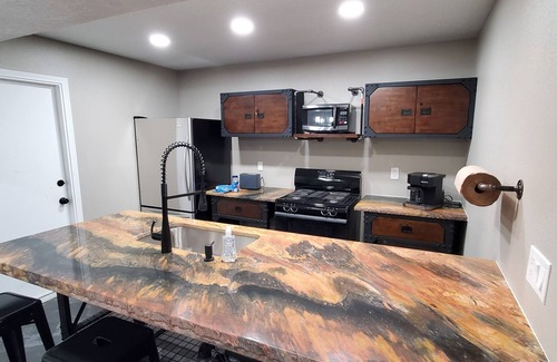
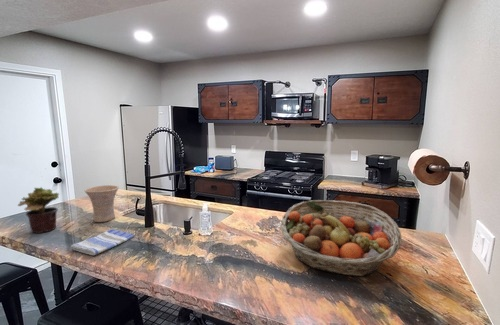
+ potted plant [17,186,60,234]
+ vase [84,184,120,223]
+ fruit basket [279,199,403,277]
+ dish towel [70,228,136,256]
